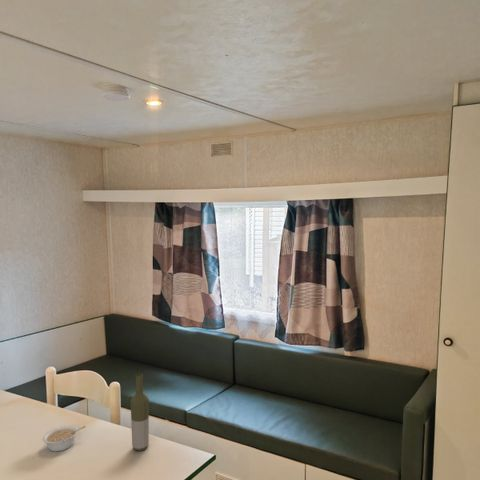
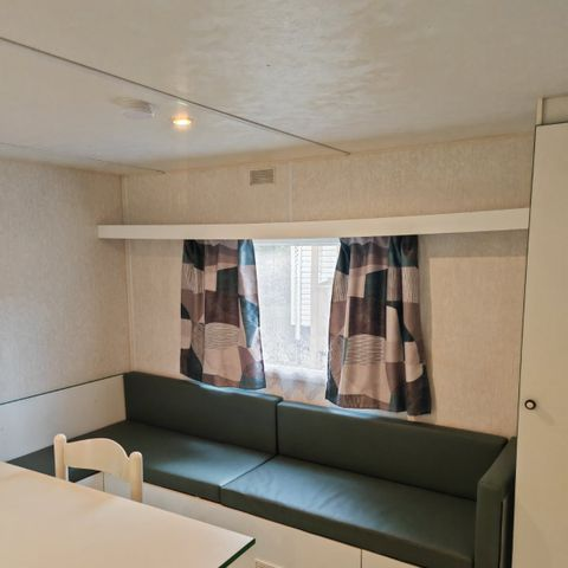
- legume [42,424,87,453]
- bottle [130,372,150,452]
